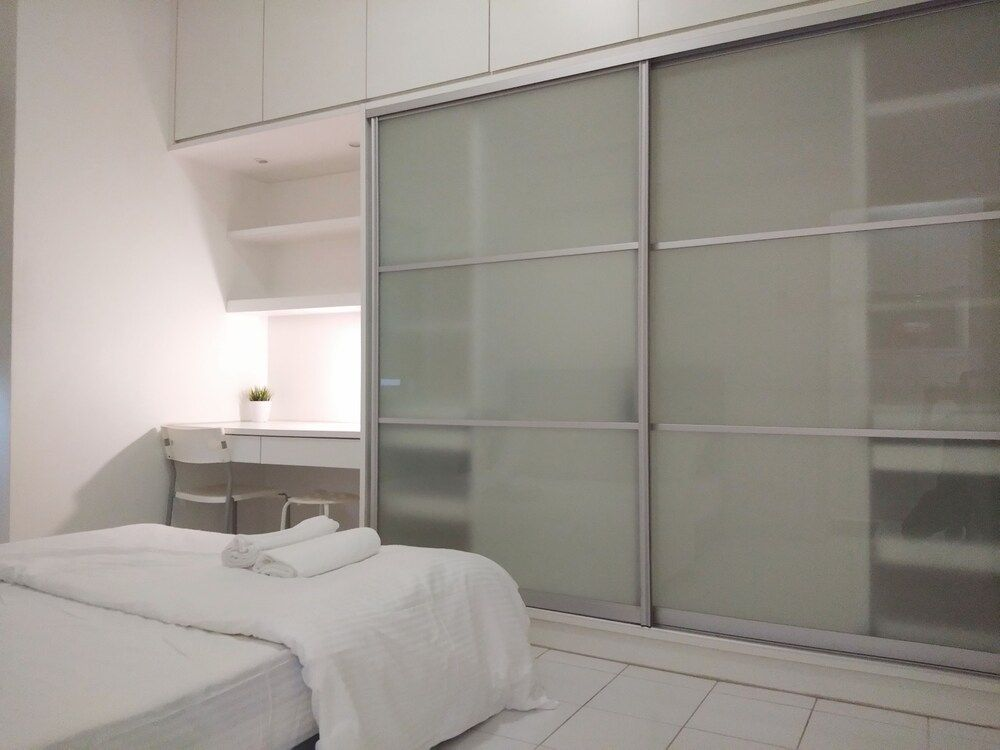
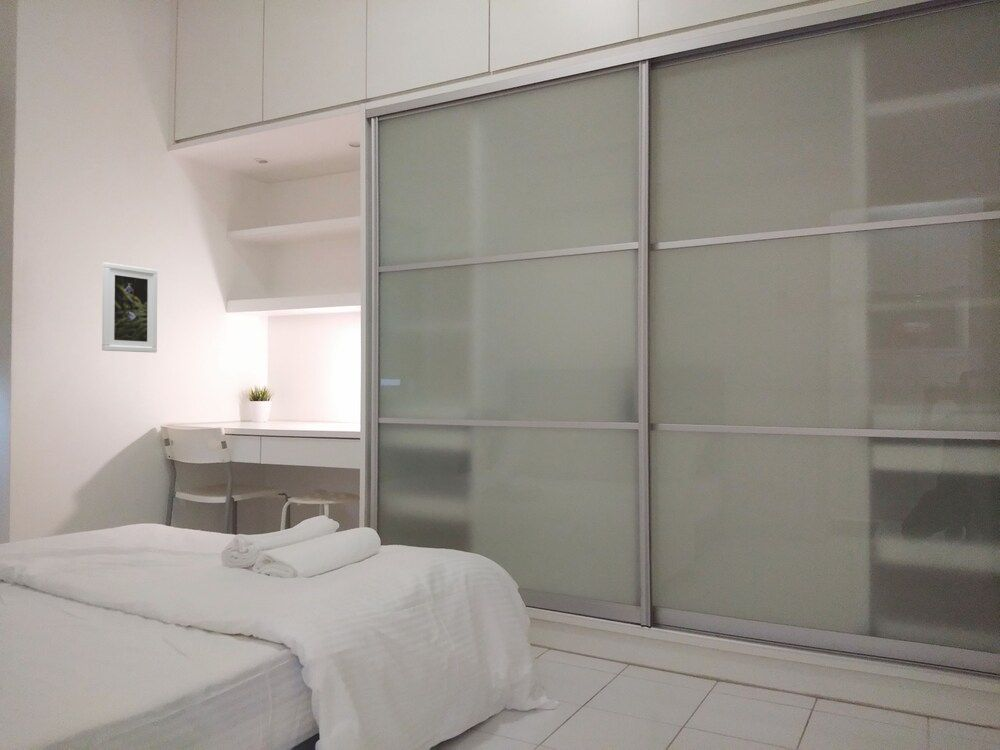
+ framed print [101,262,158,354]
